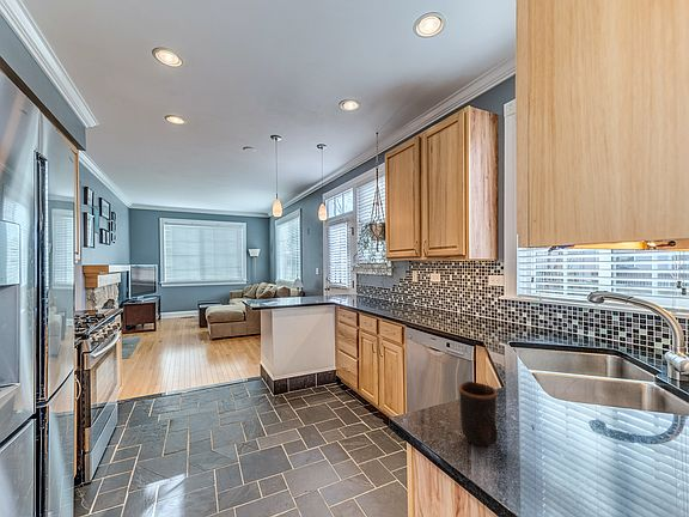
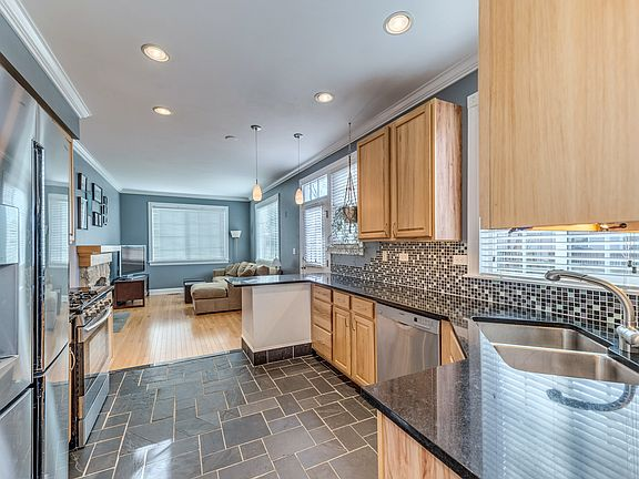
- mug [457,381,499,448]
